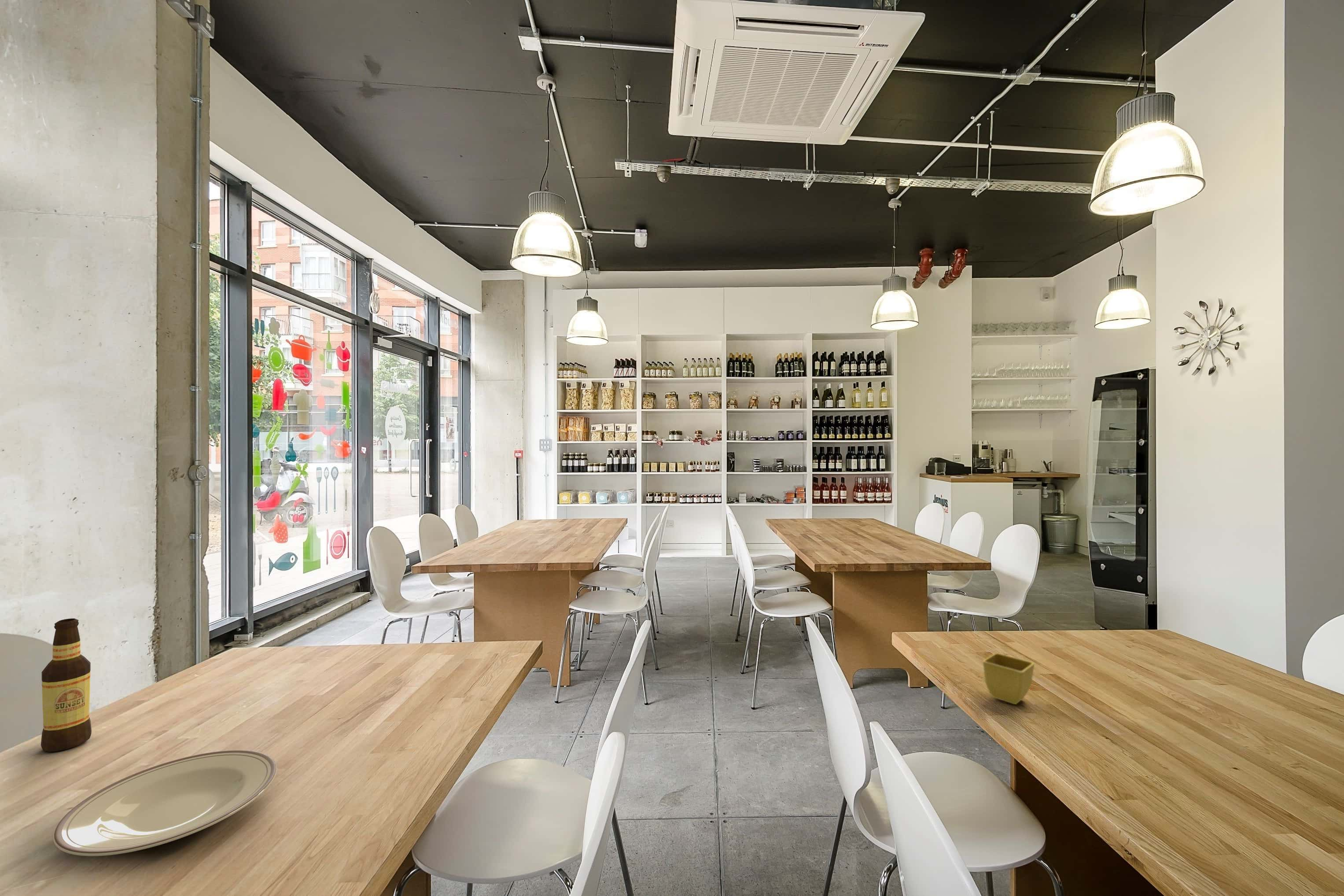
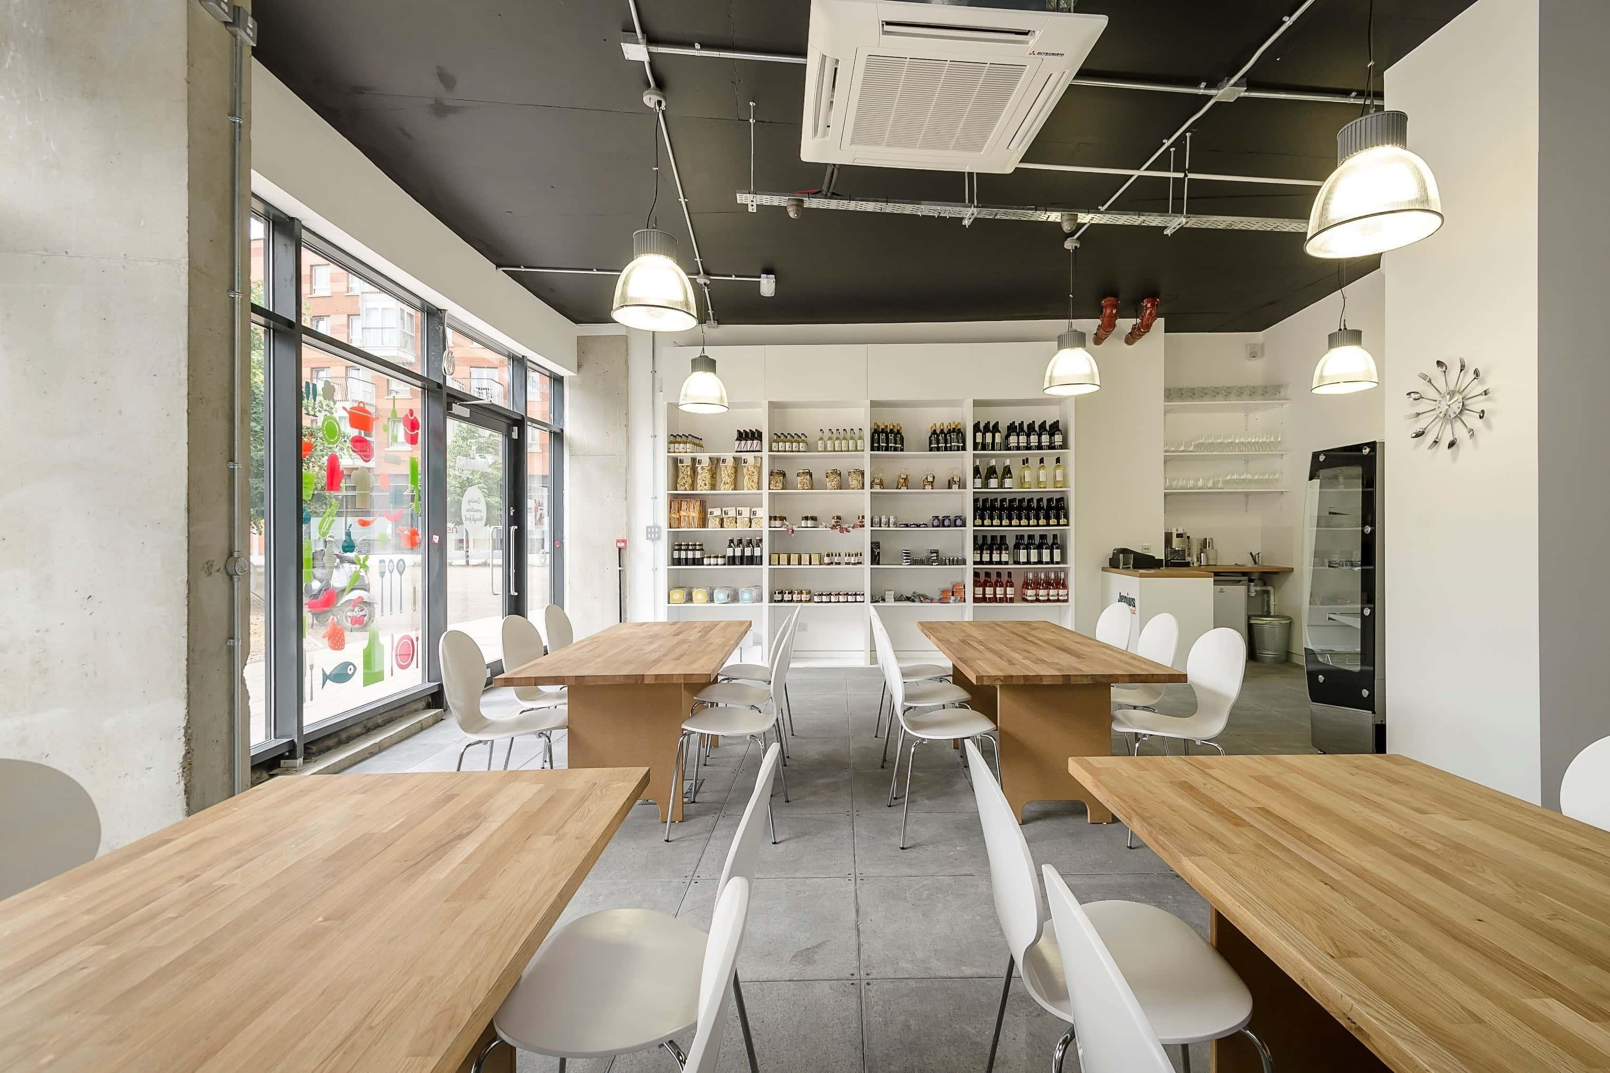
- plate [53,750,277,857]
- flower pot [982,653,1035,705]
- bottle [41,618,92,752]
